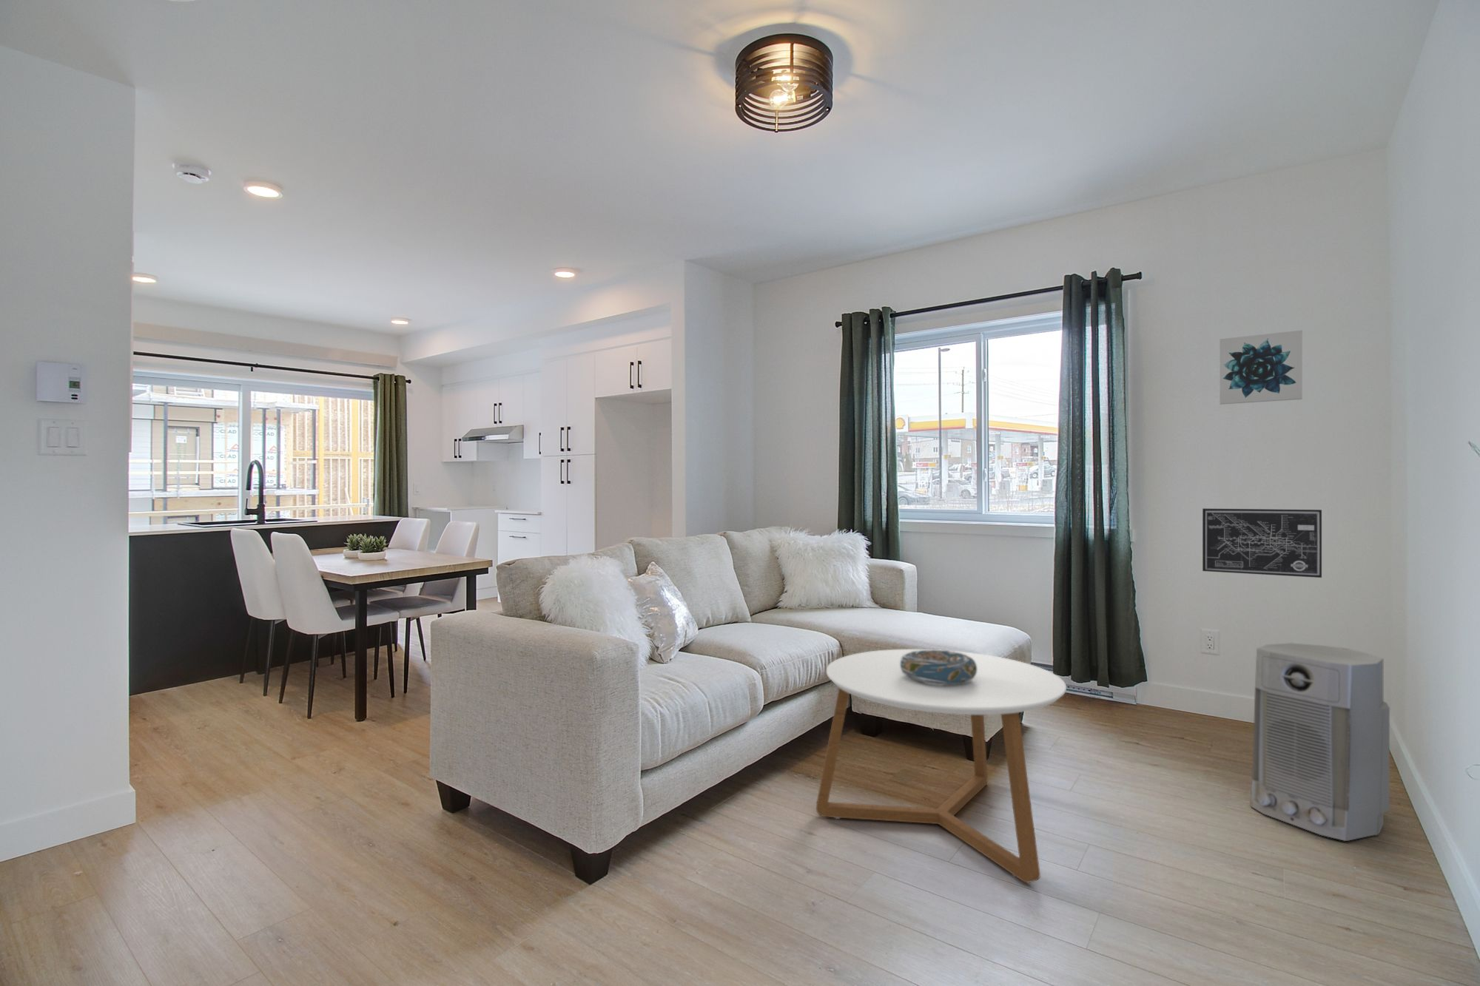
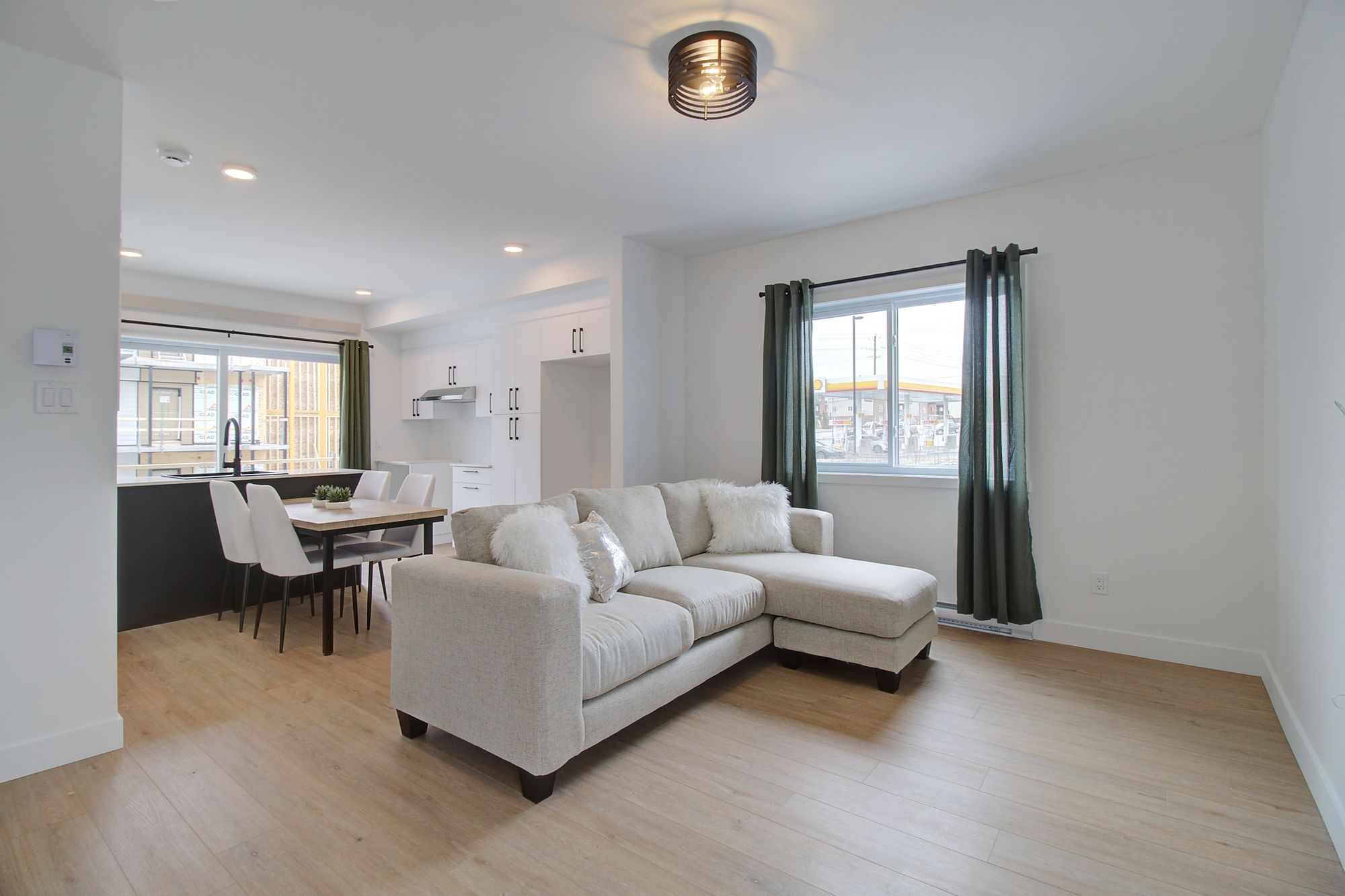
- wall art [1219,329,1303,405]
- coffee table [815,648,1067,884]
- air purifier [1249,642,1391,842]
- wall art [1202,507,1323,579]
- decorative bowl [900,648,977,684]
